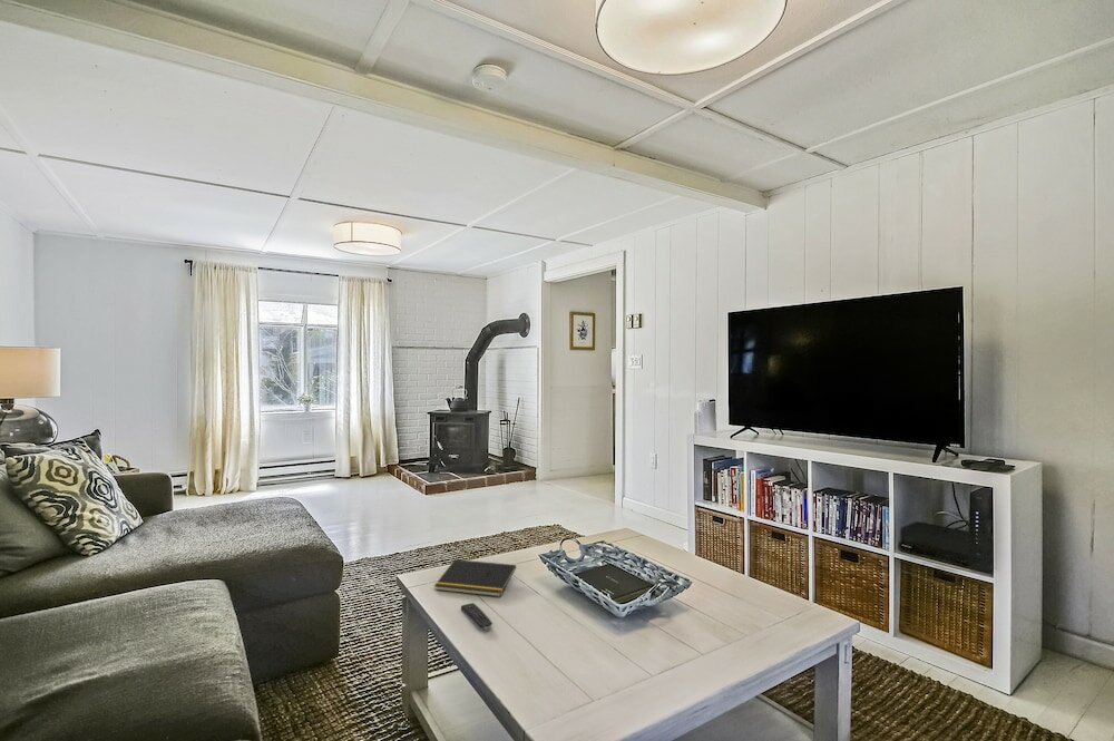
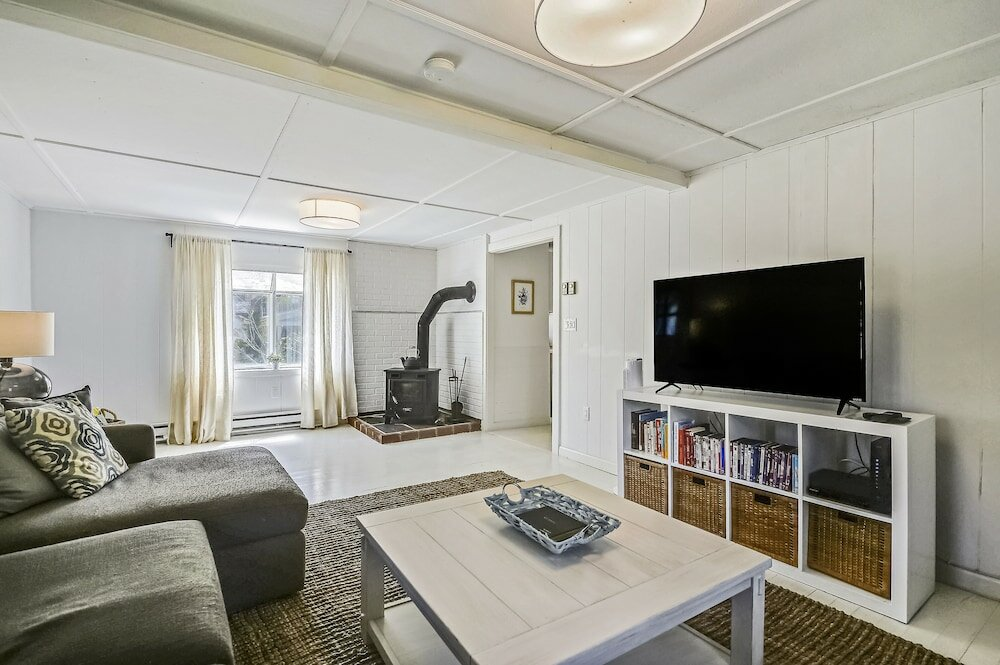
- notepad [433,558,517,597]
- remote control [460,602,494,631]
